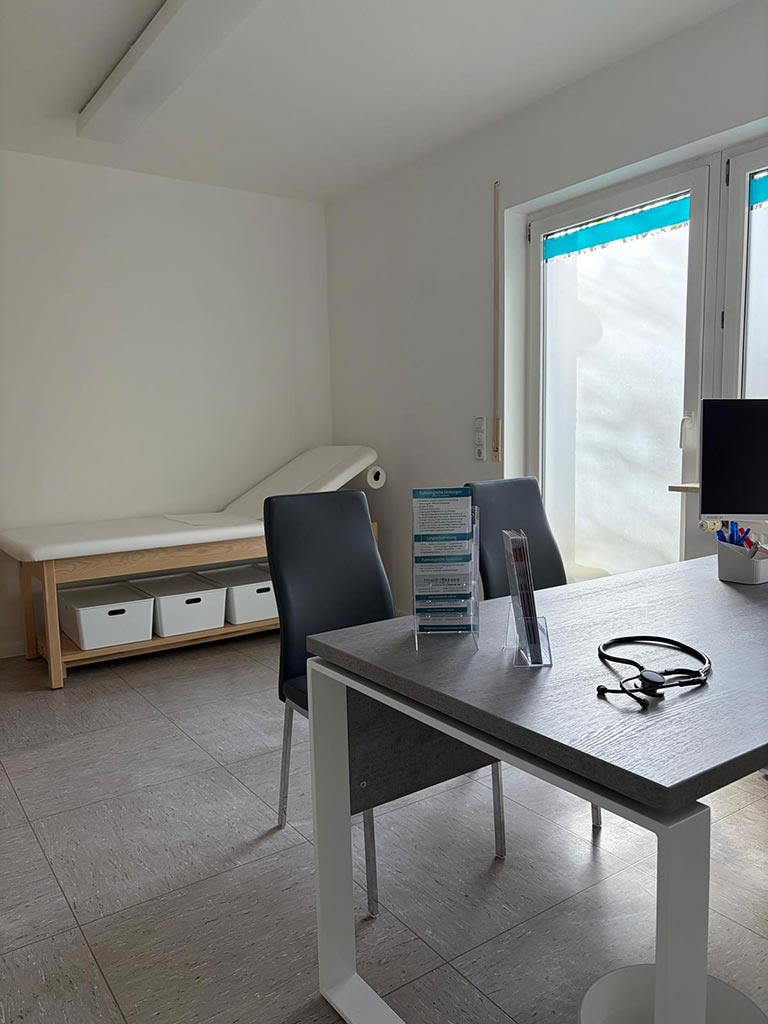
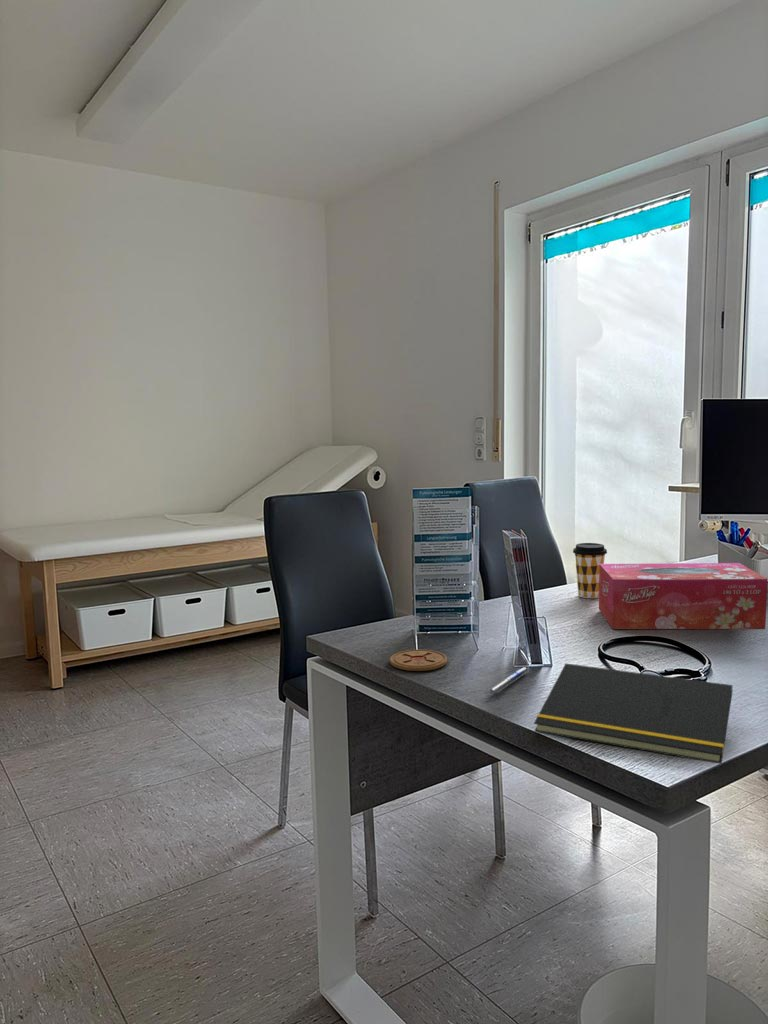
+ tissue box [598,562,768,630]
+ notepad [533,662,734,765]
+ coaster [389,649,448,672]
+ coffee cup [572,542,608,599]
+ pen [486,666,529,693]
